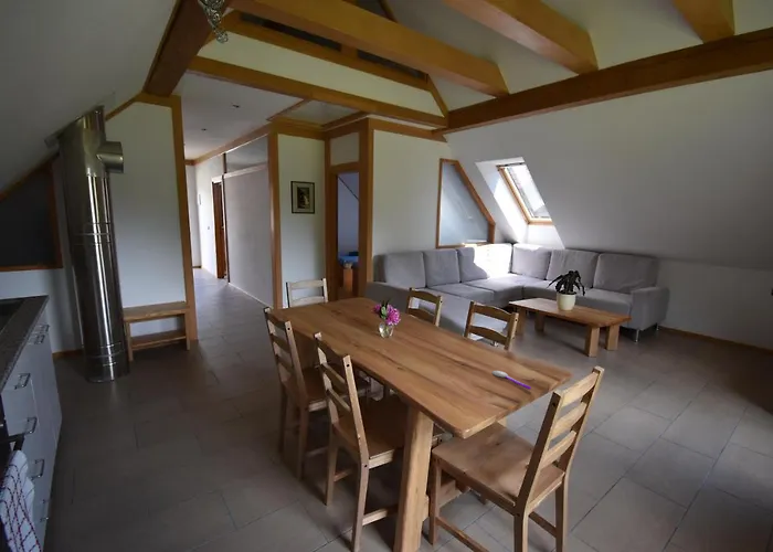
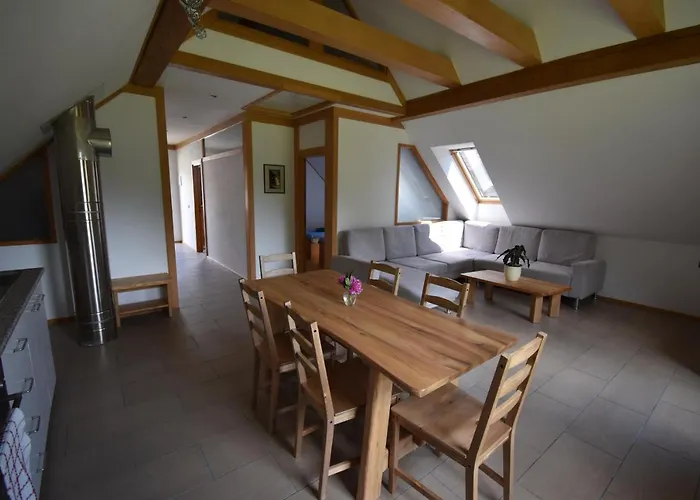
- spoon [490,370,532,390]
